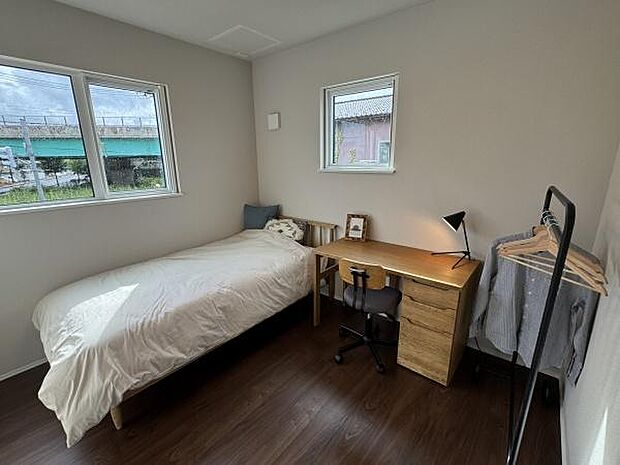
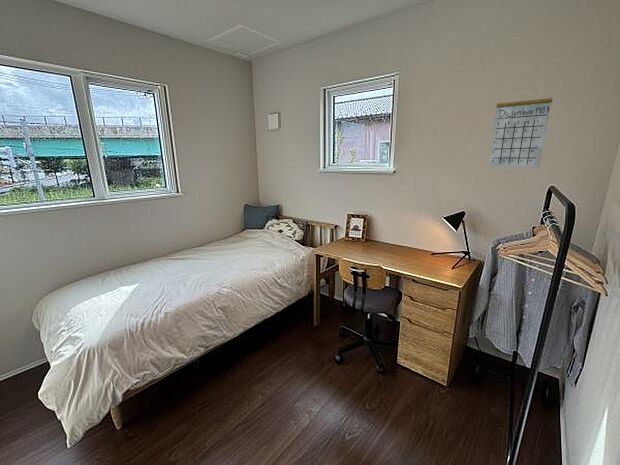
+ calendar [488,85,553,168]
